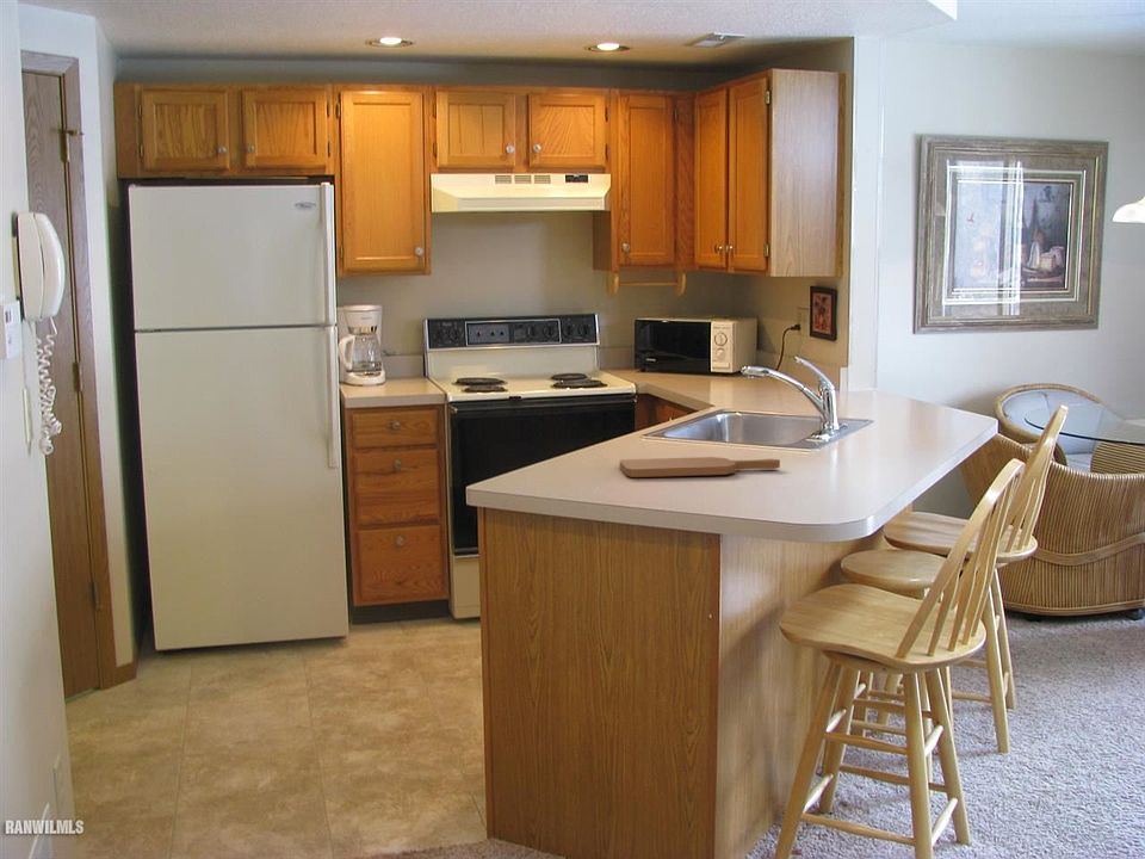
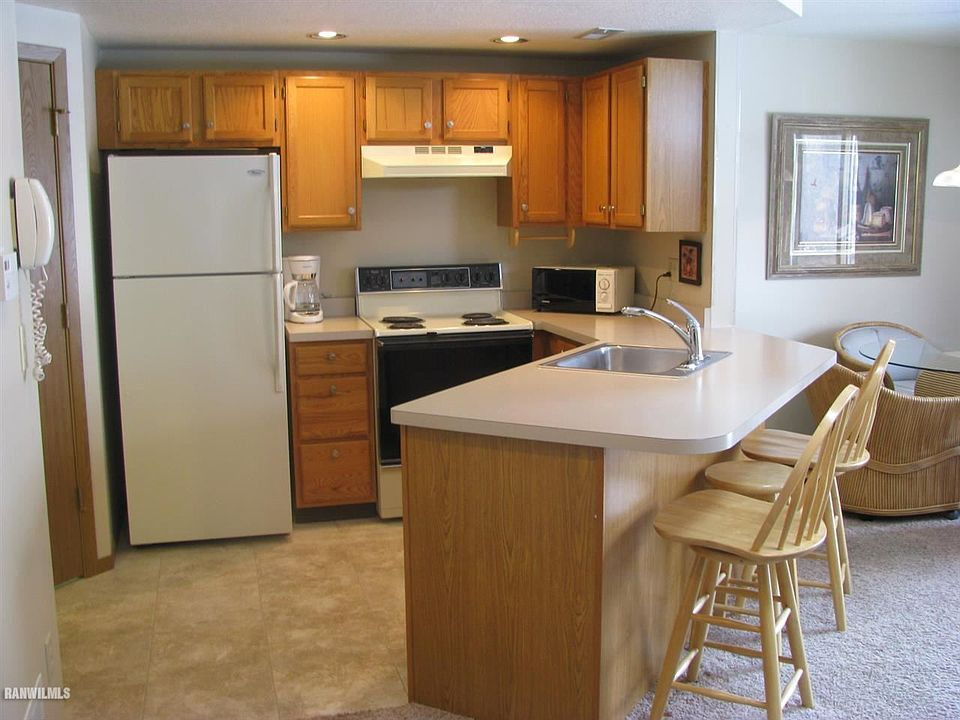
- cutting board [619,456,781,478]
